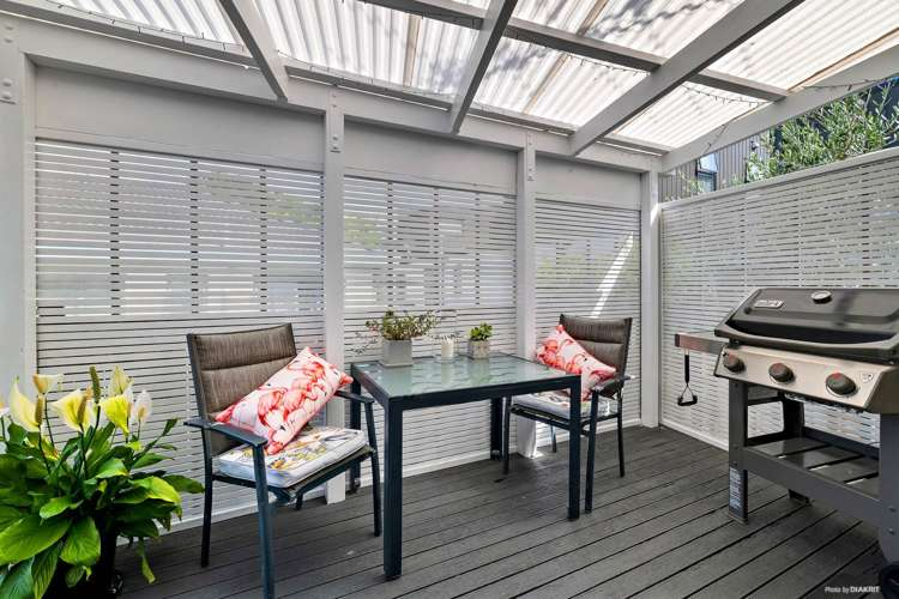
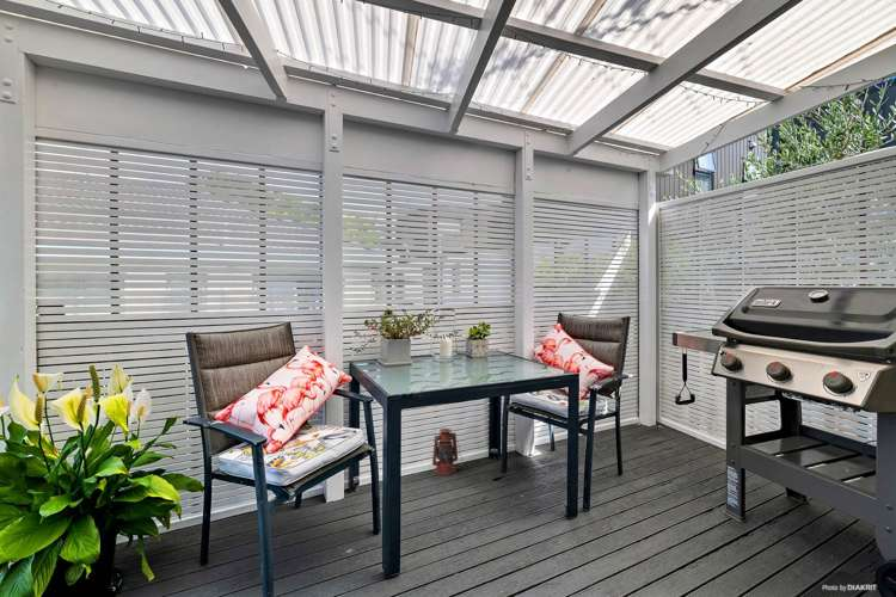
+ lantern [431,427,464,476]
